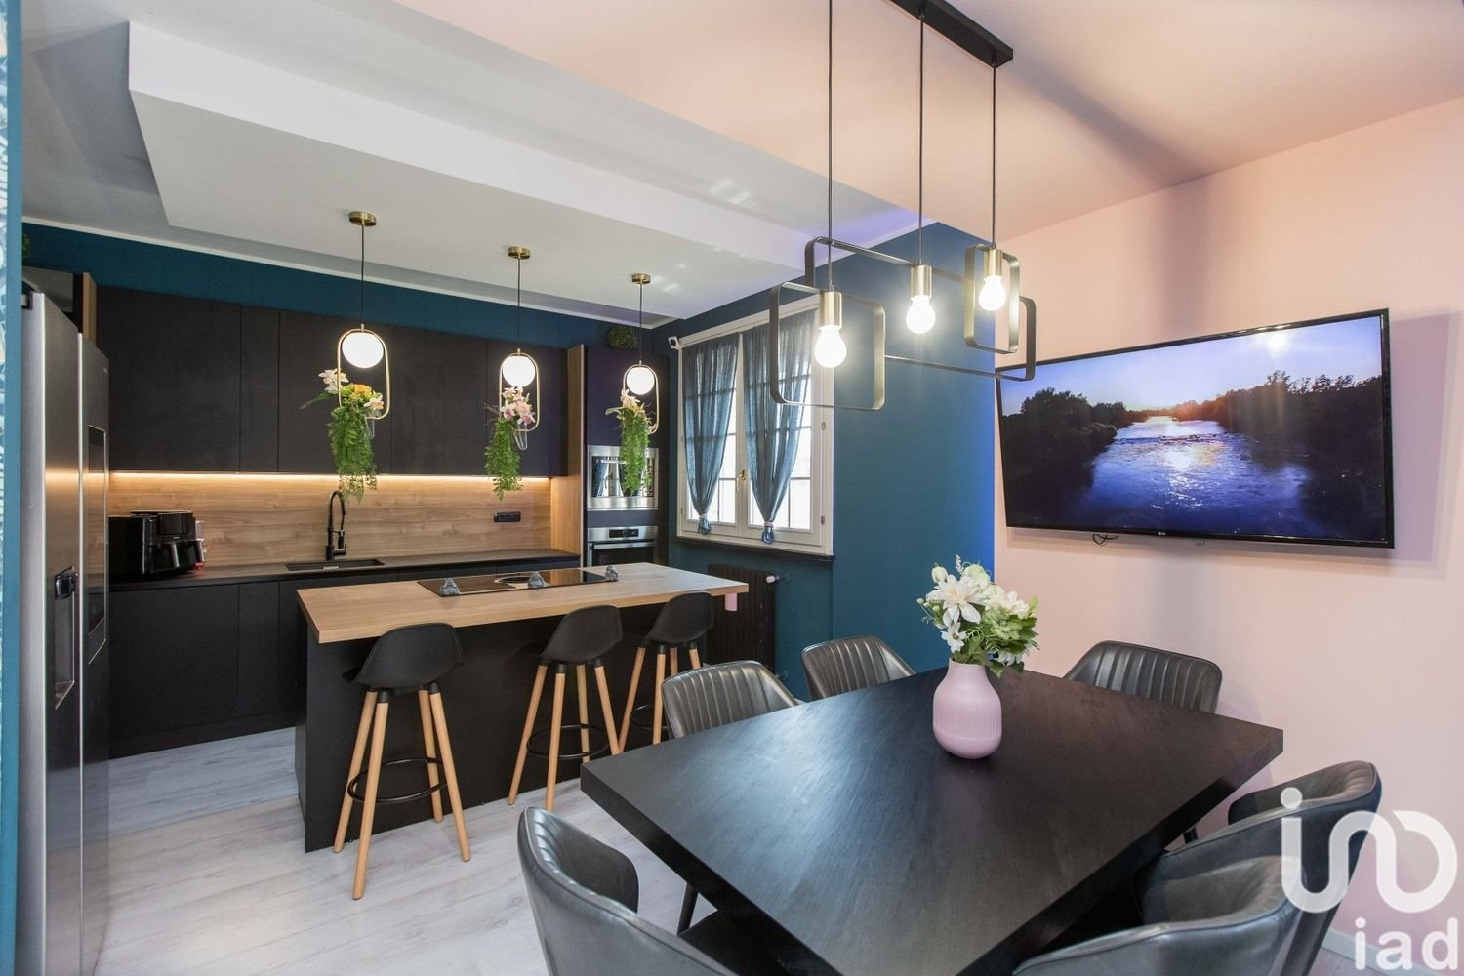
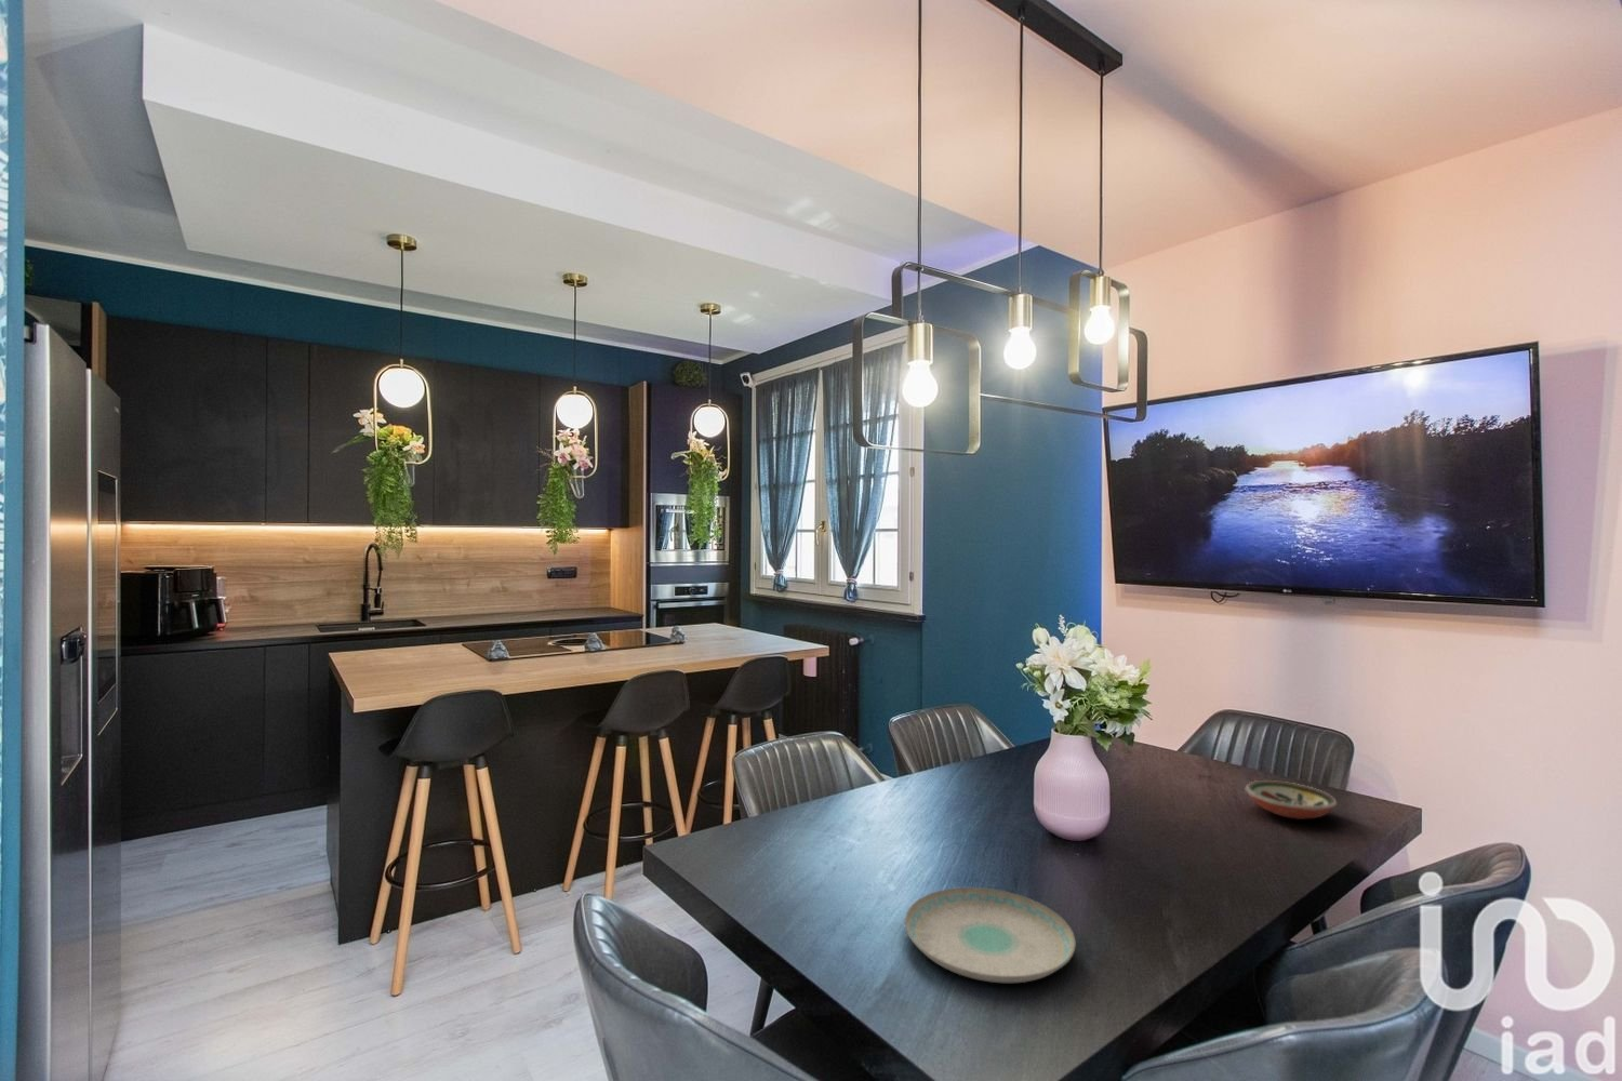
+ plate [904,887,1077,983]
+ decorative bowl [1244,779,1337,820]
